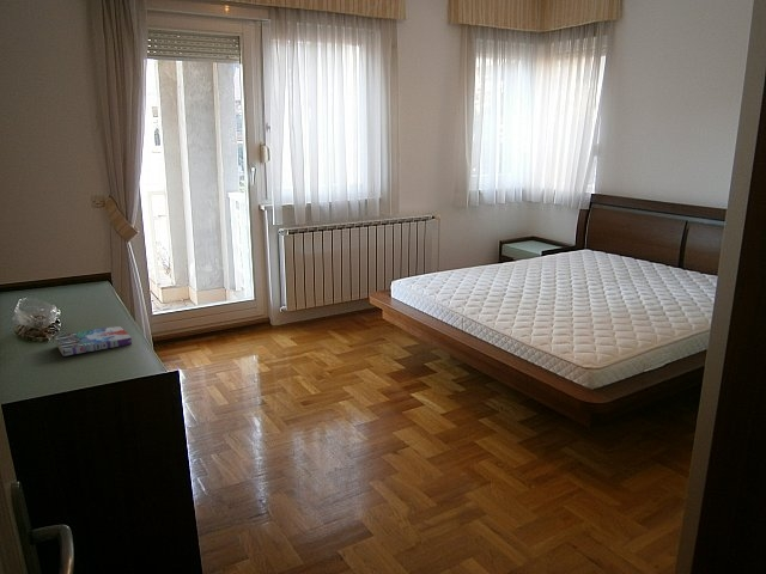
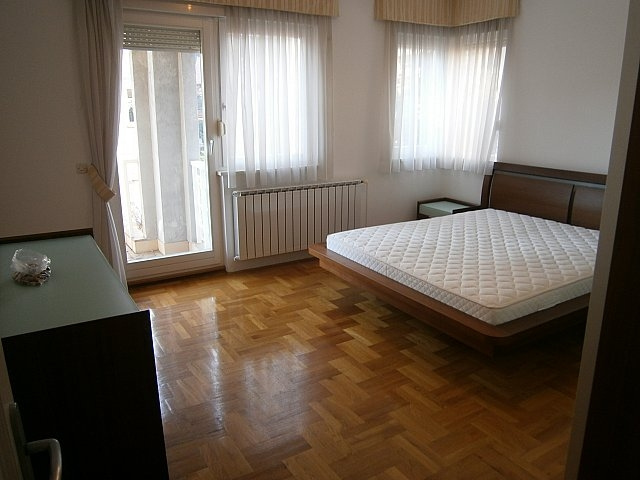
- book [54,325,133,358]
